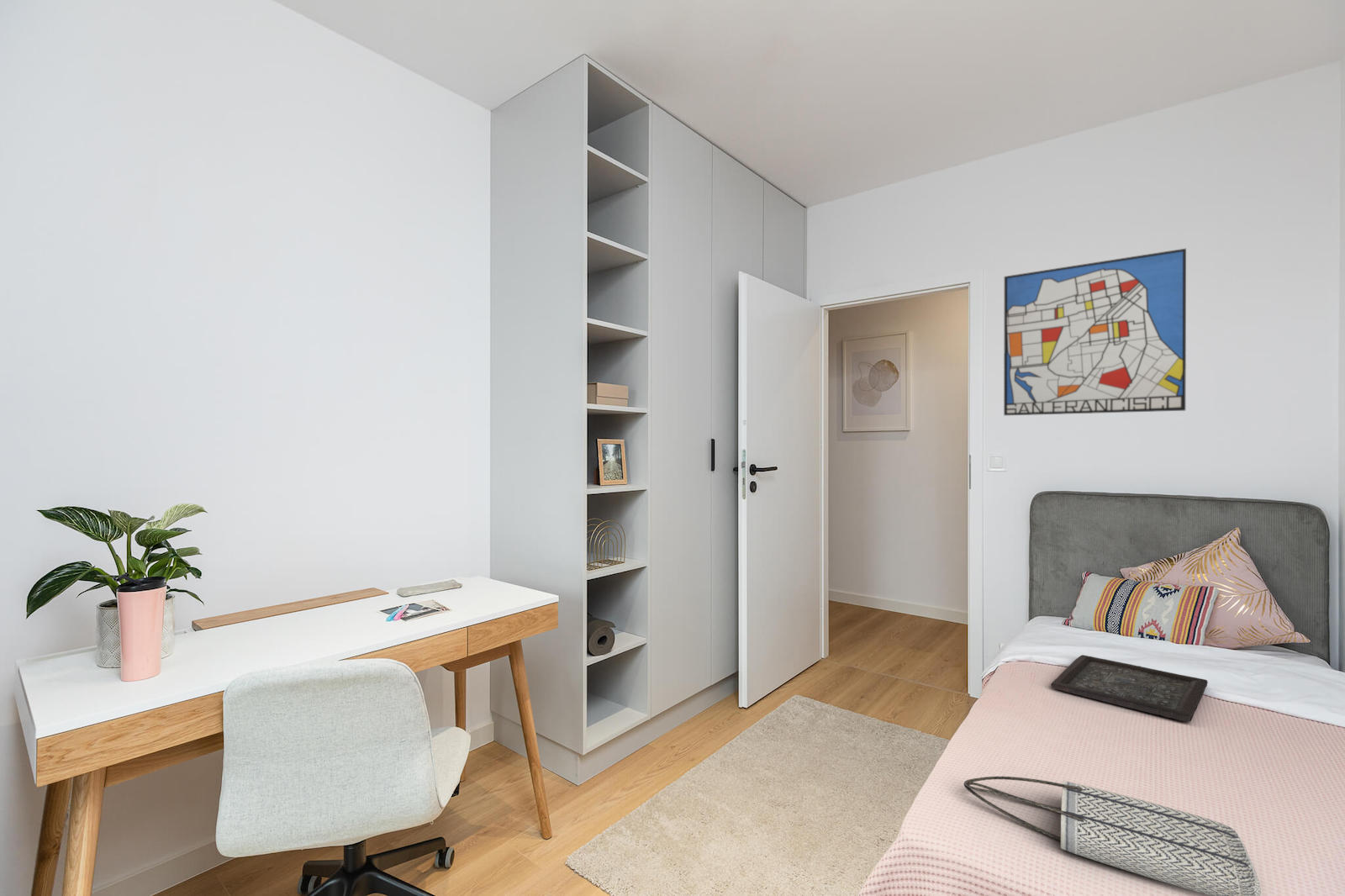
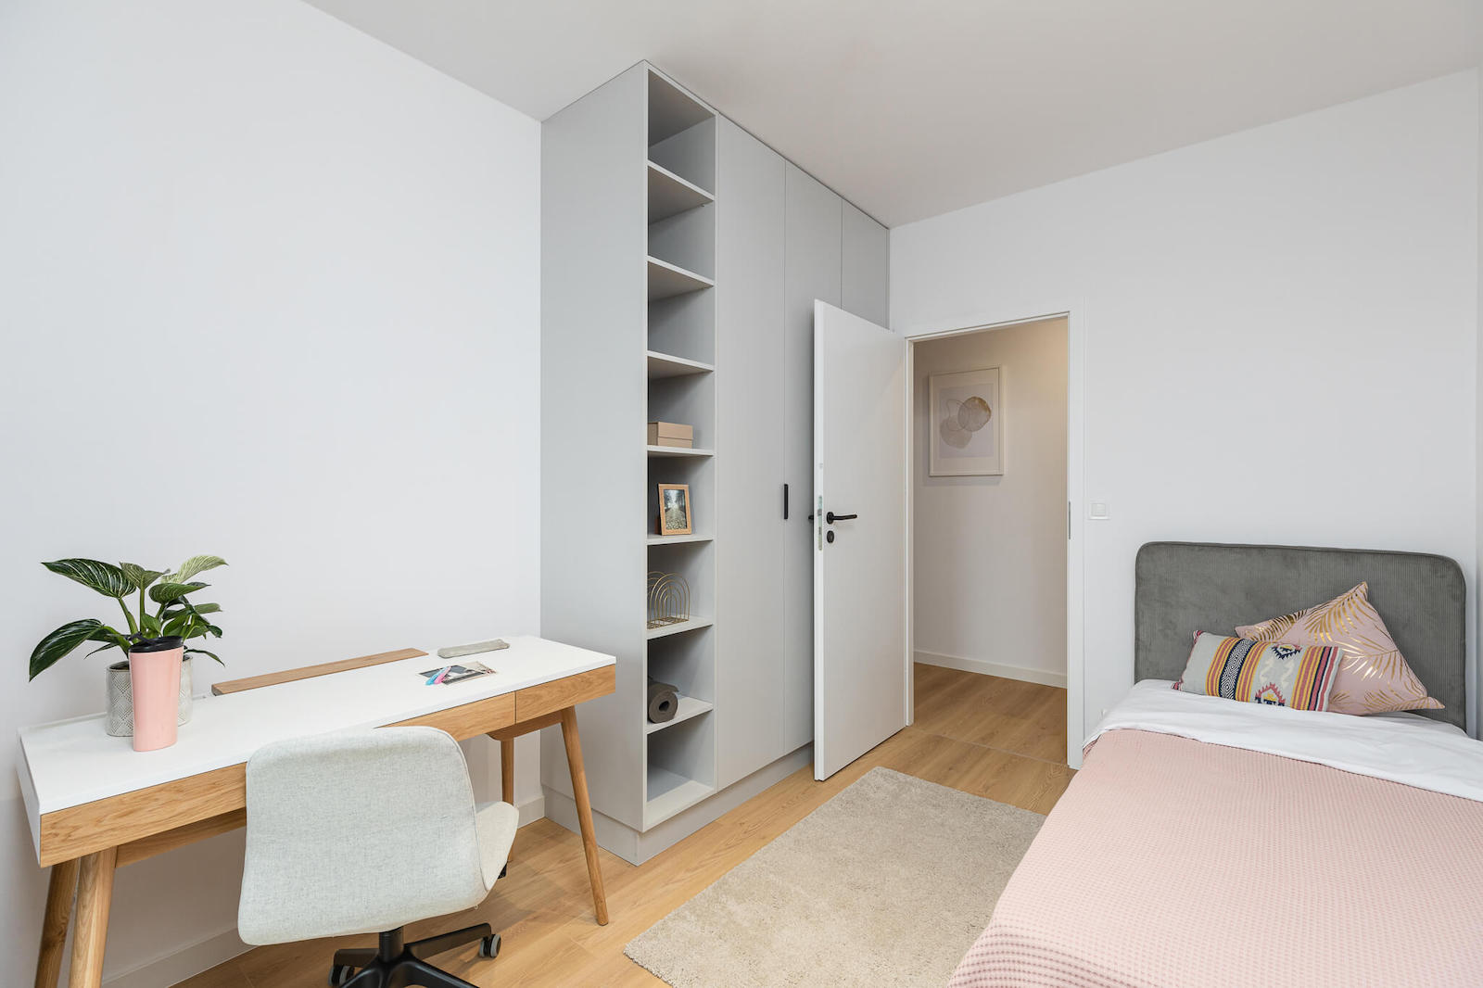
- tote bag [963,776,1262,896]
- wall art [1003,248,1187,416]
- tray [1050,654,1209,722]
